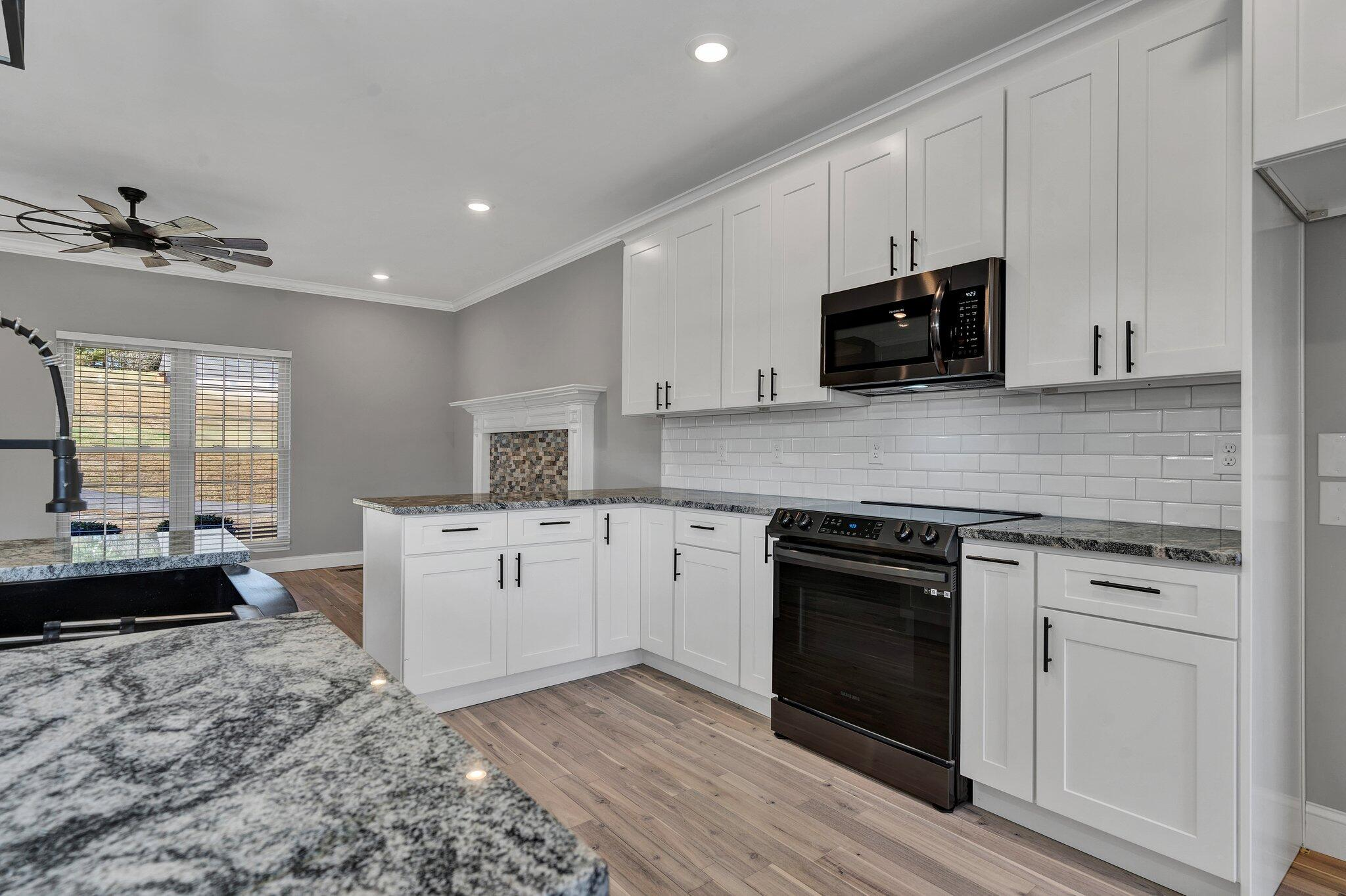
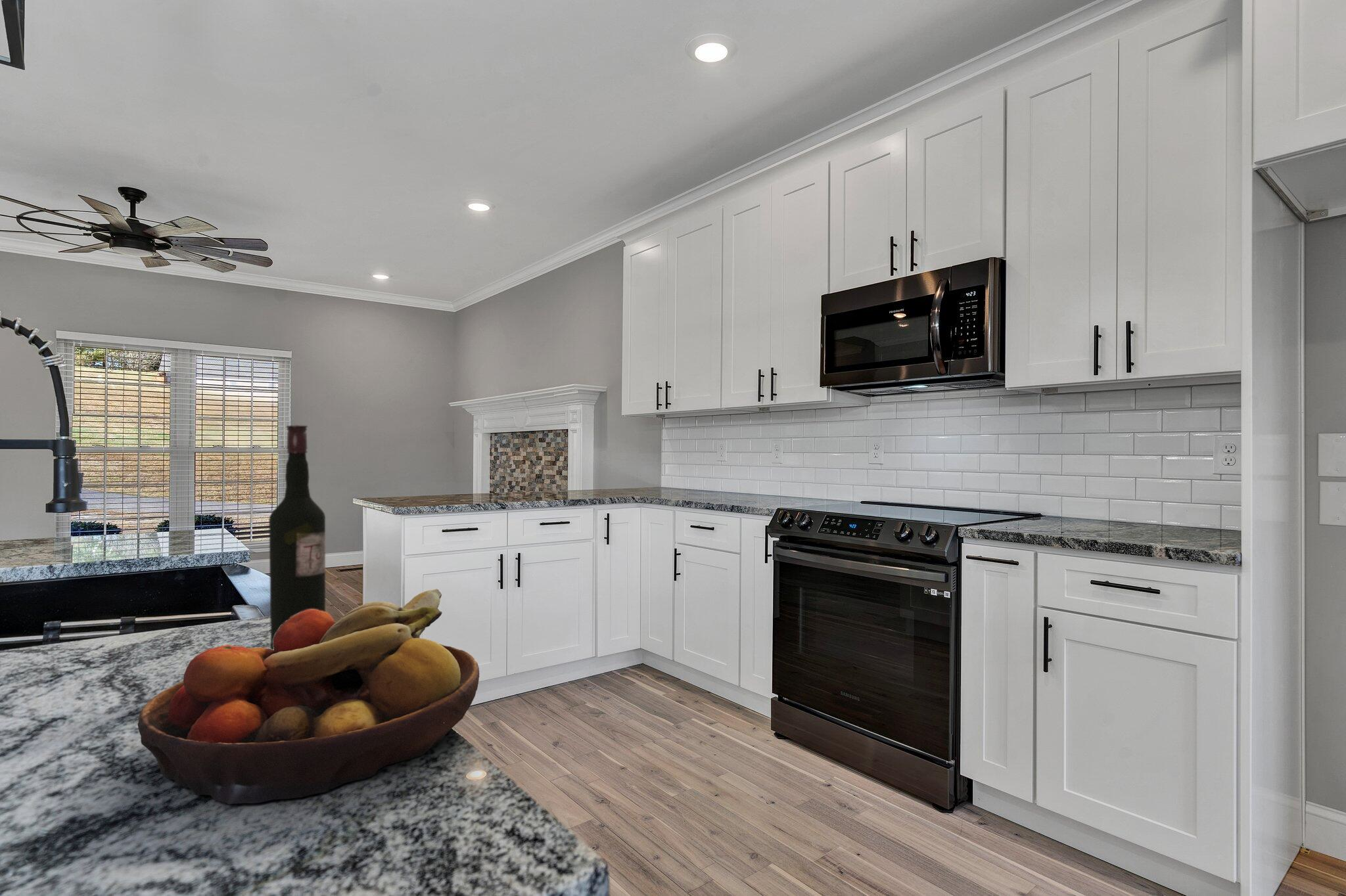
+ wine bottle [268,424,326,650]
+ fruit bowl [137,589,480,805]
